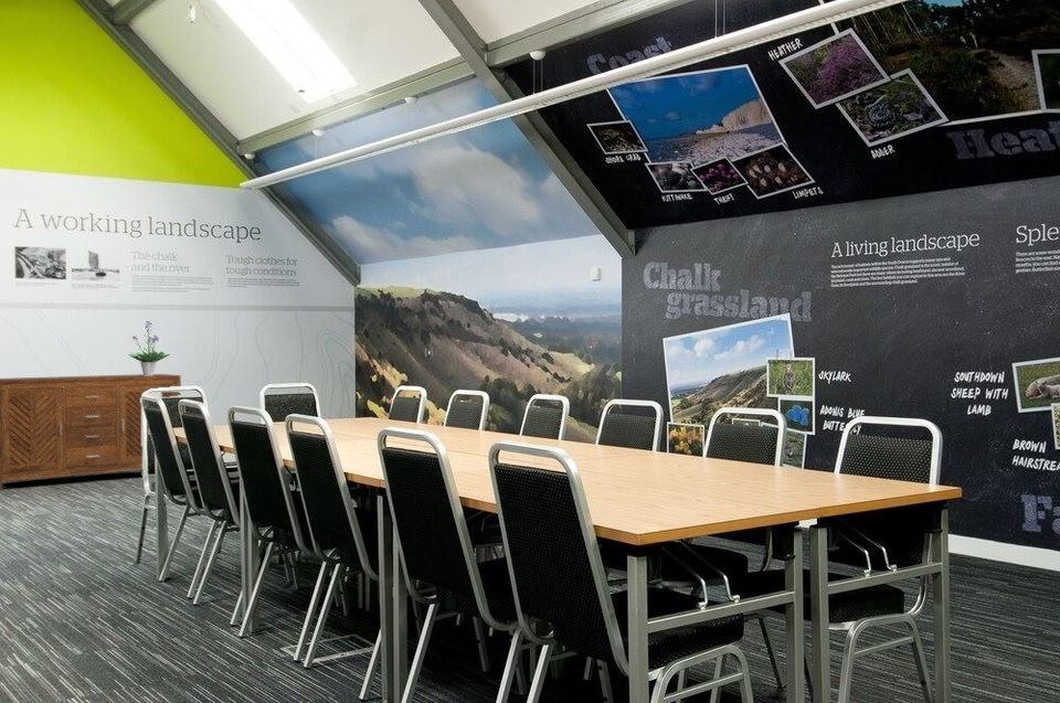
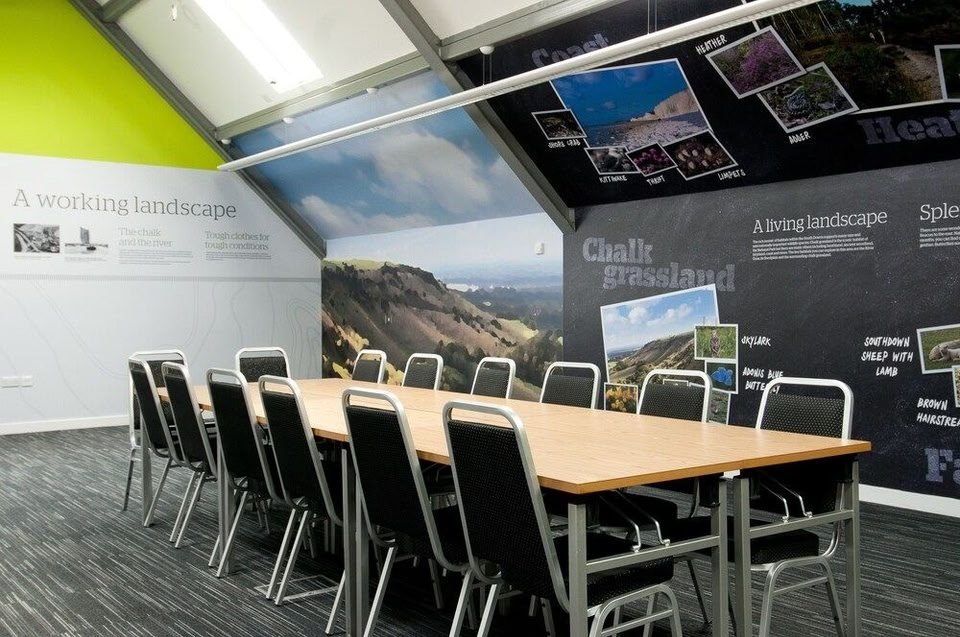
- sideboard [0,373,182,490]
- potted plant [127,320,171,375]
